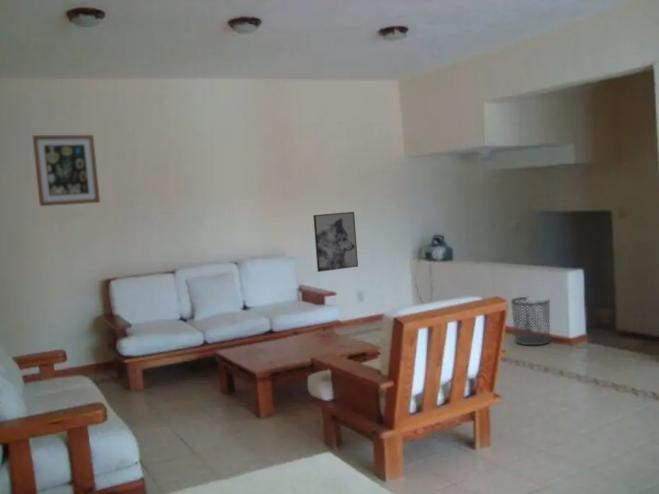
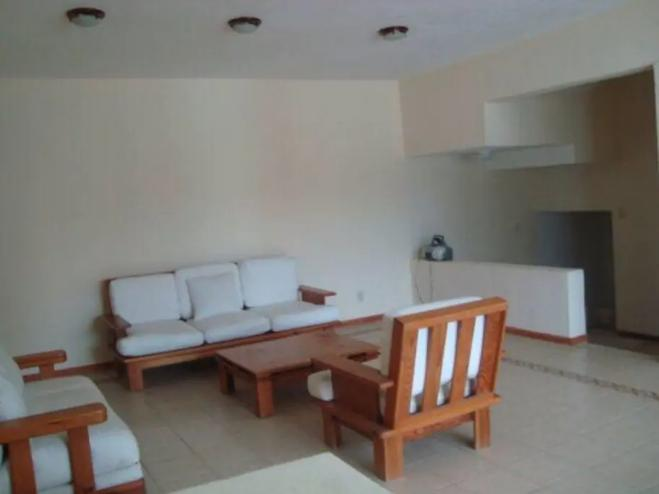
- wall art [31,134,101,207]
- waste bin [510,296,551,346]
- wall art [312,211,359,273]
